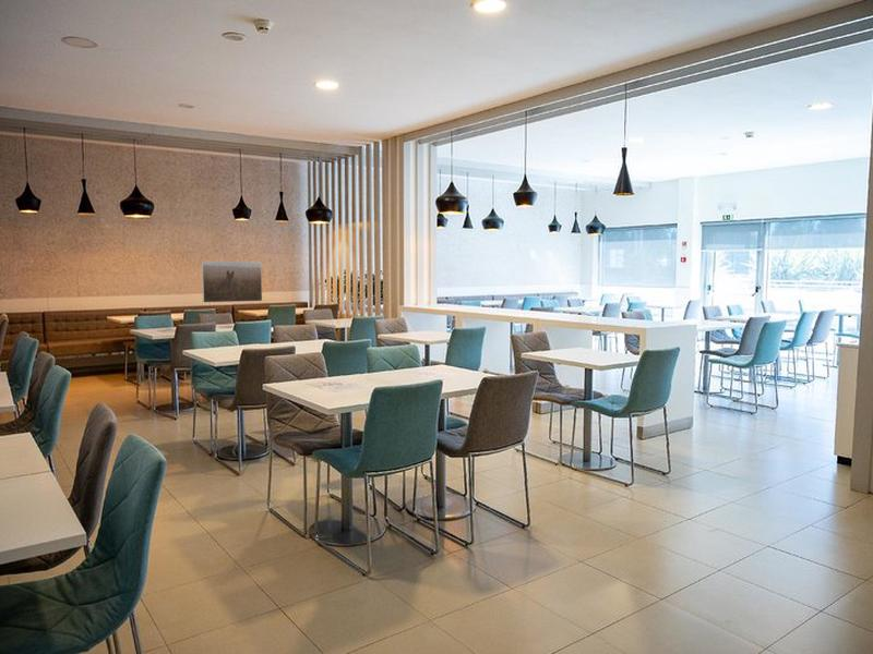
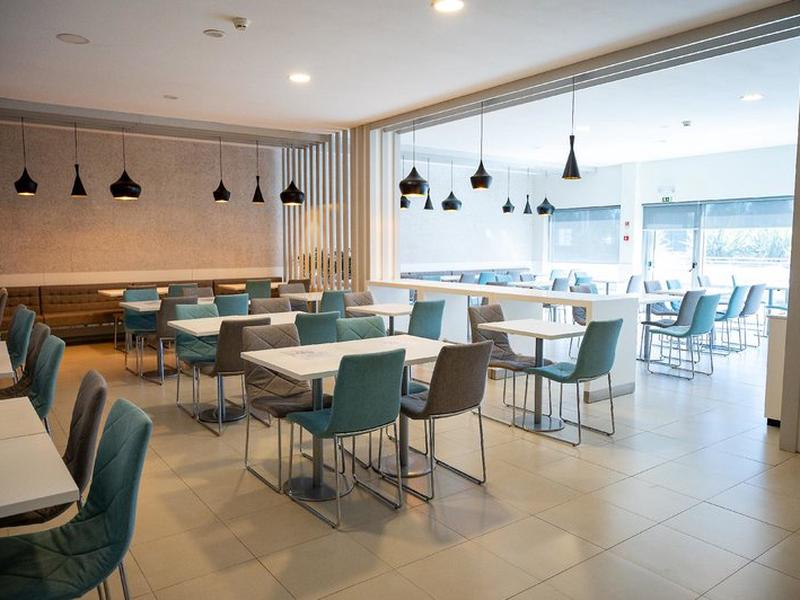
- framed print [201,261,263,303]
